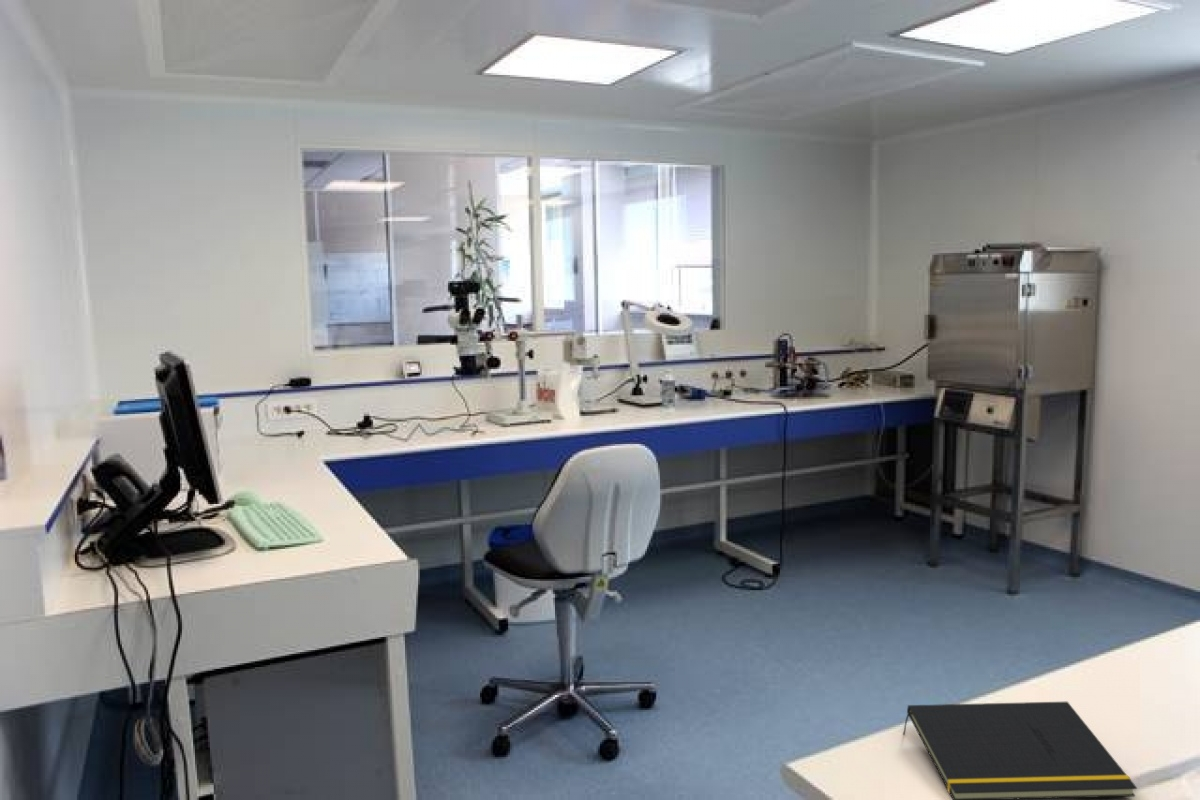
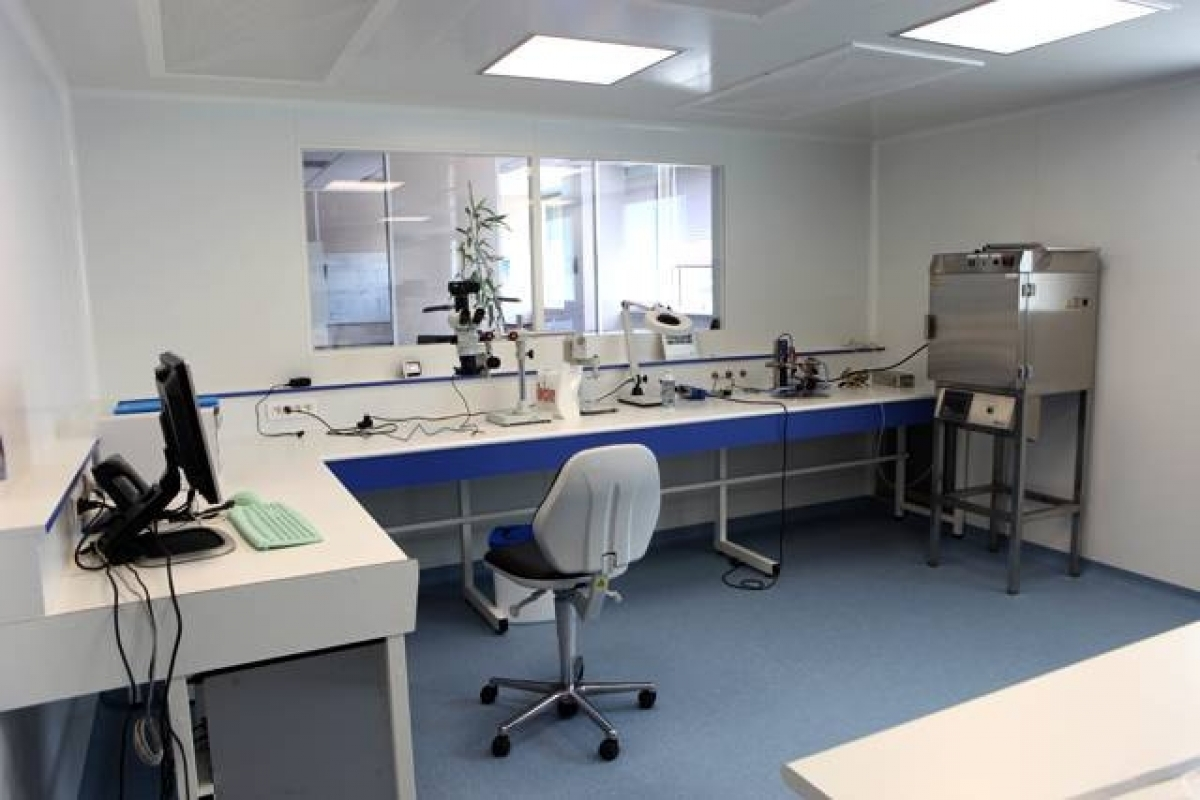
- notepad [902,701,1138,800]
